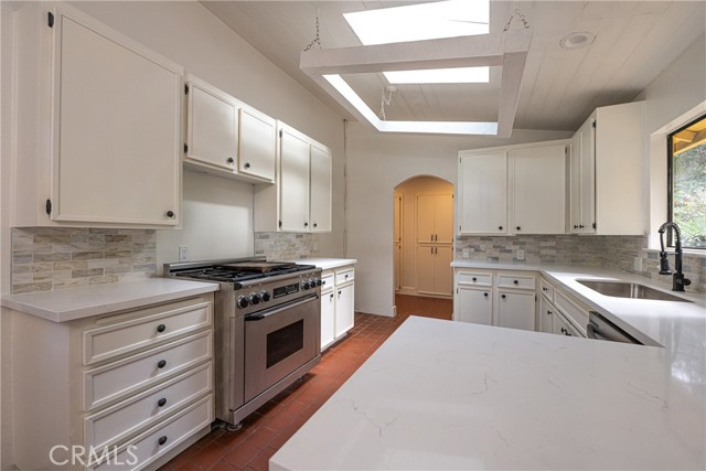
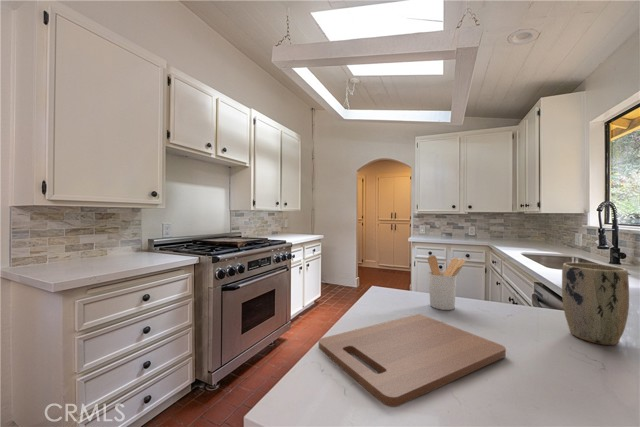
+ plant pot [561,261,630,346]
+ utensil holder [427,254,467,311]
+ cutting board [318,313,507,408]
